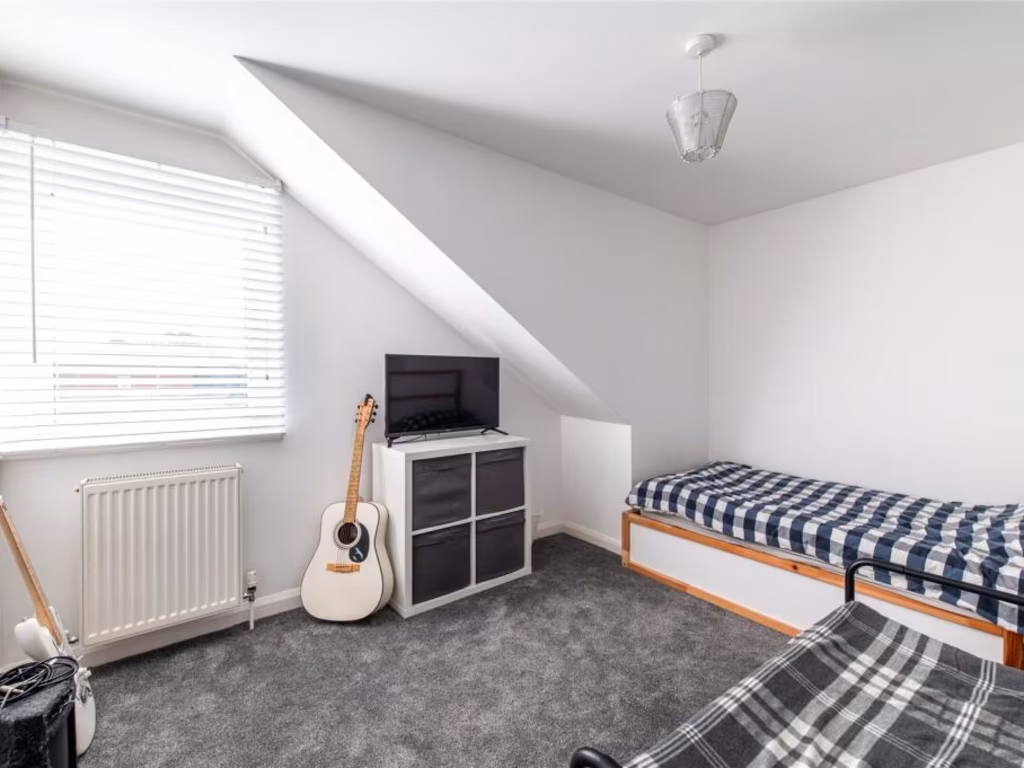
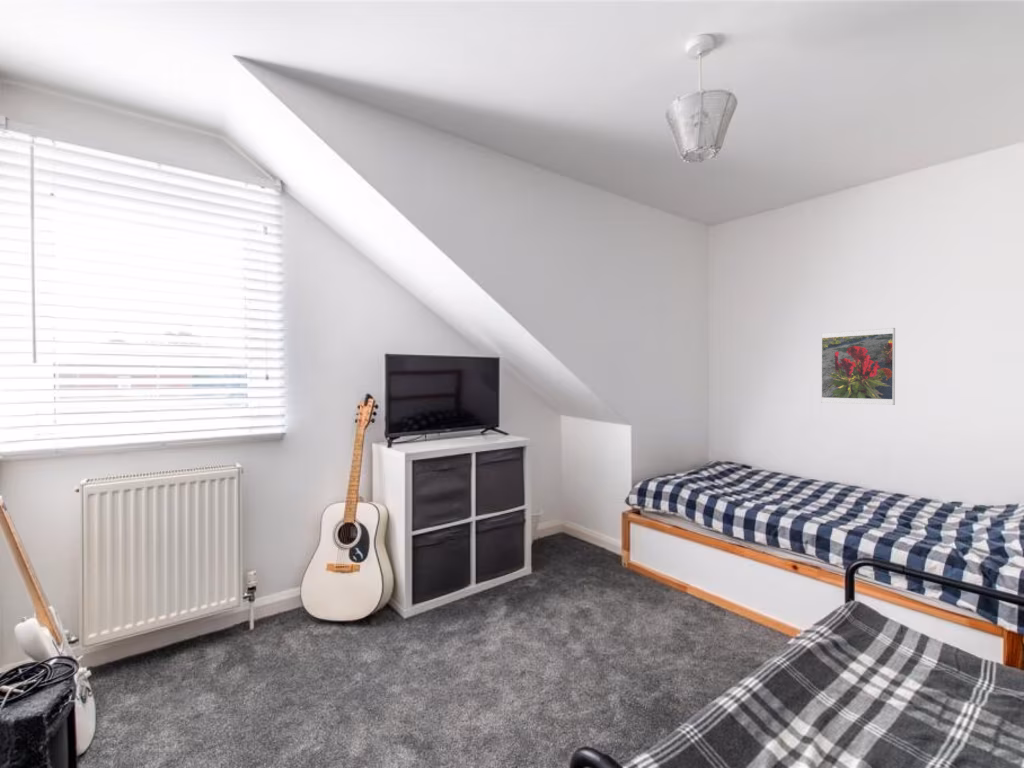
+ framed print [820,327,896,406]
